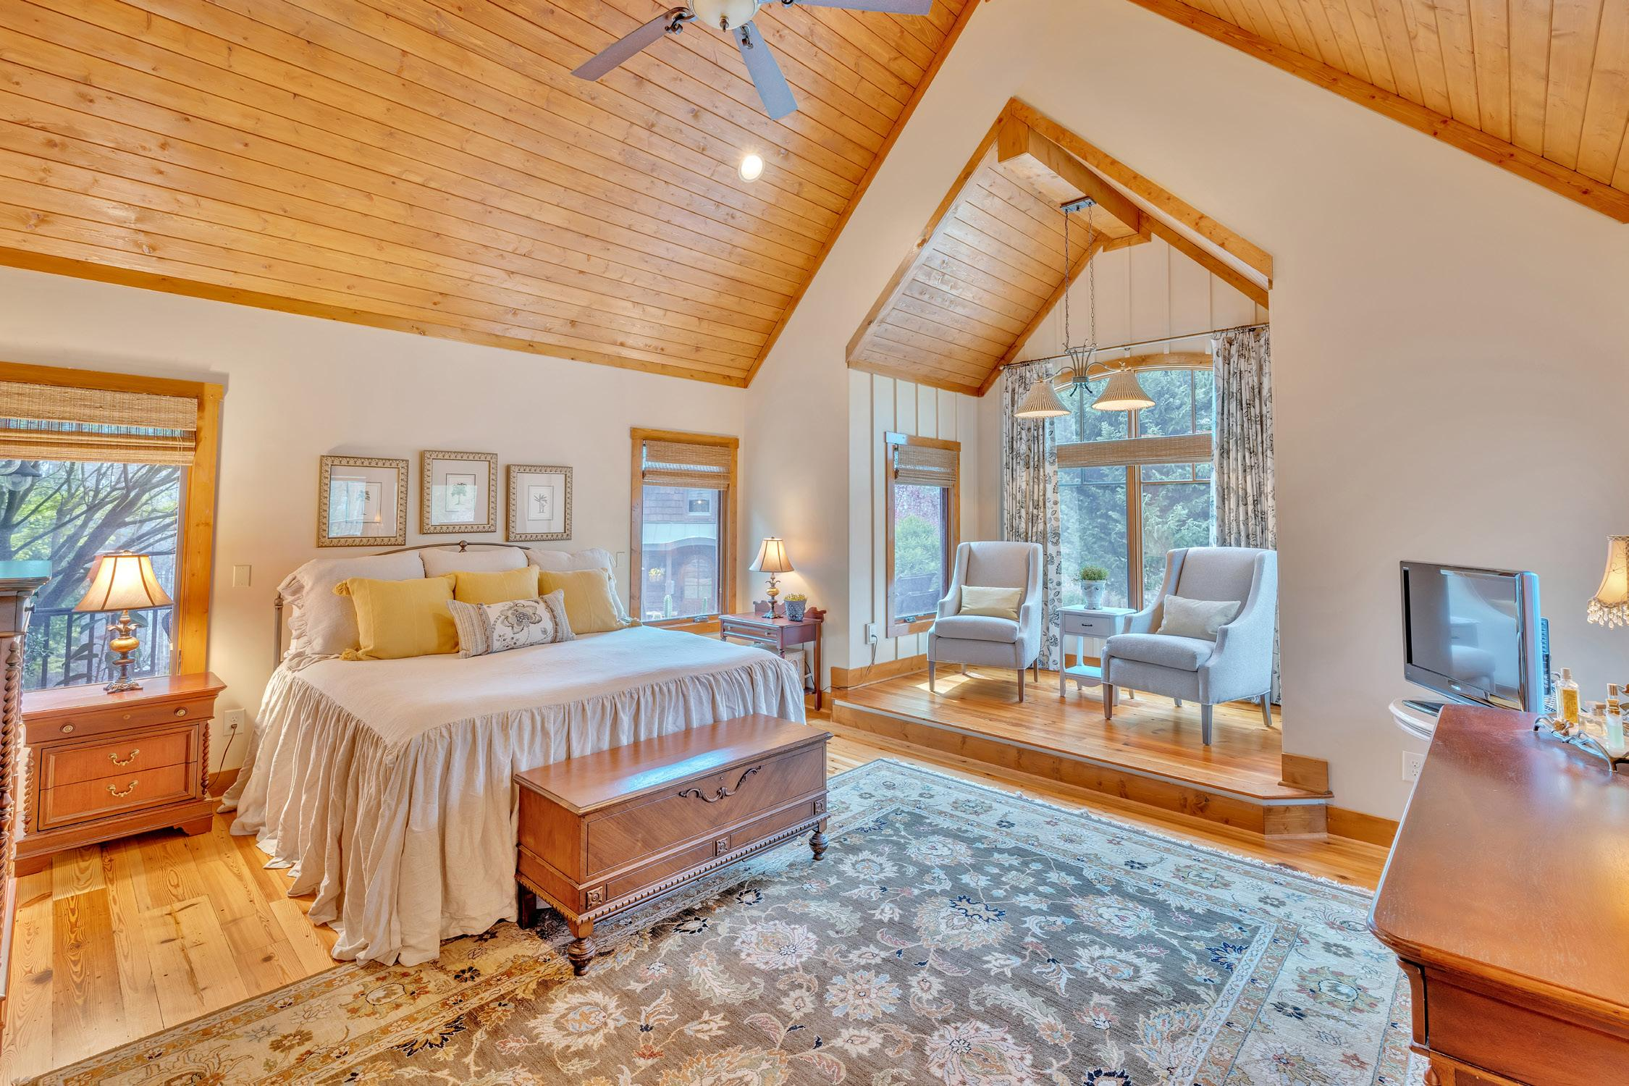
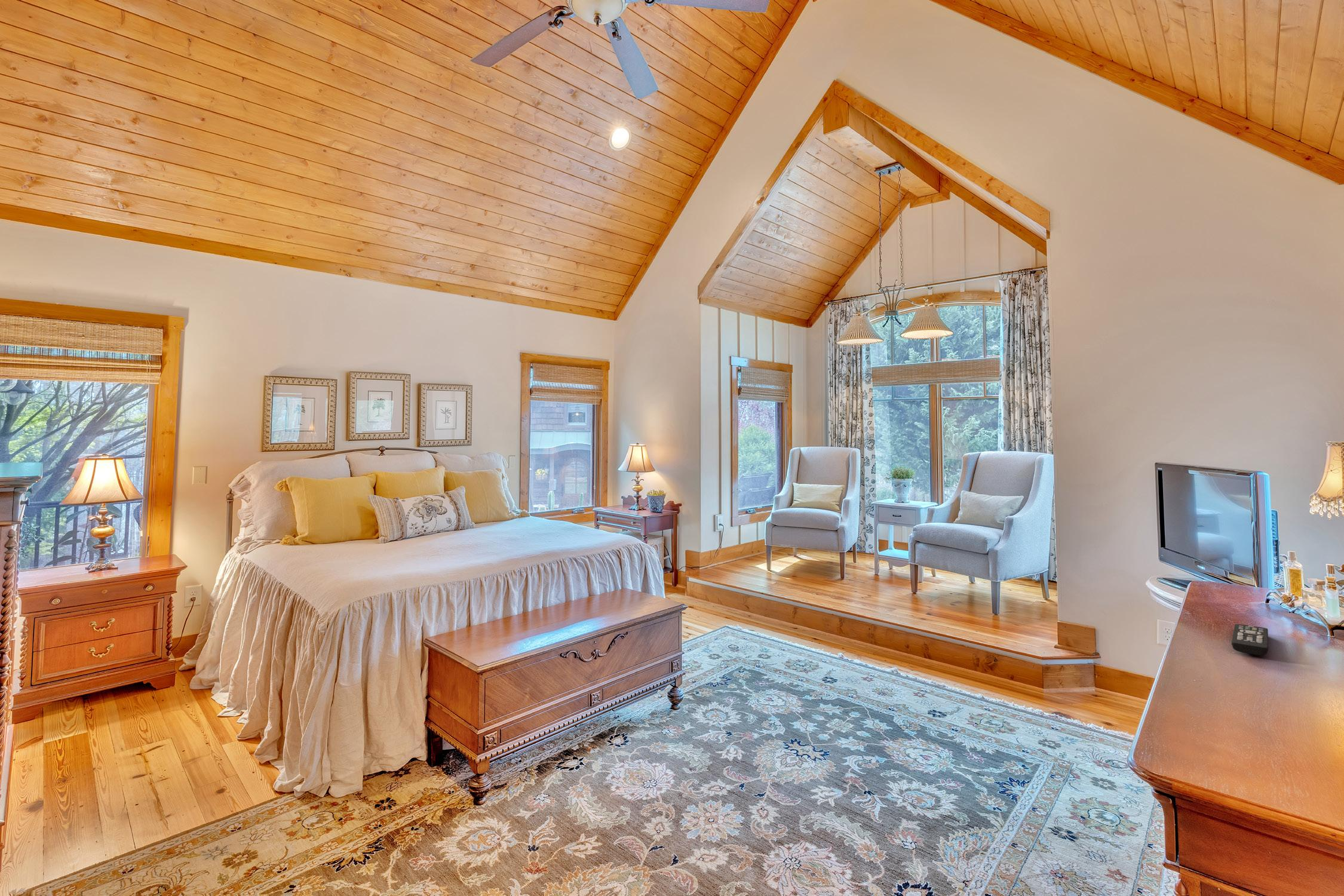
+ remote control [1231,624,1269,656]
